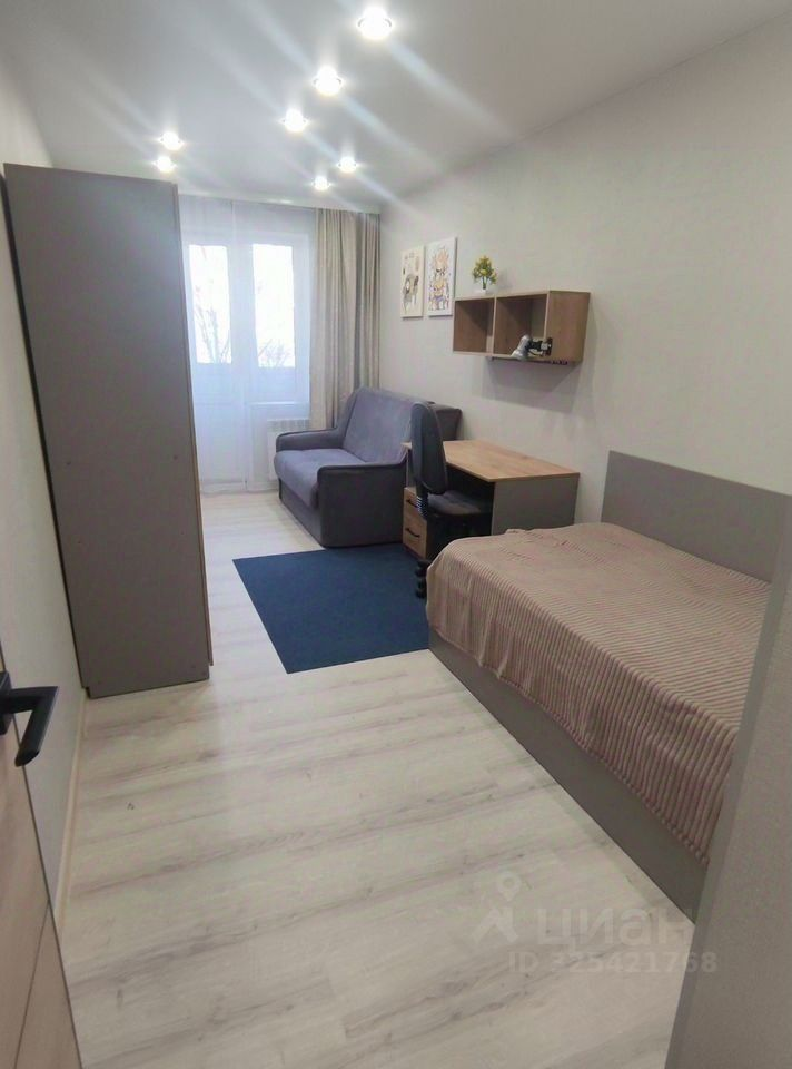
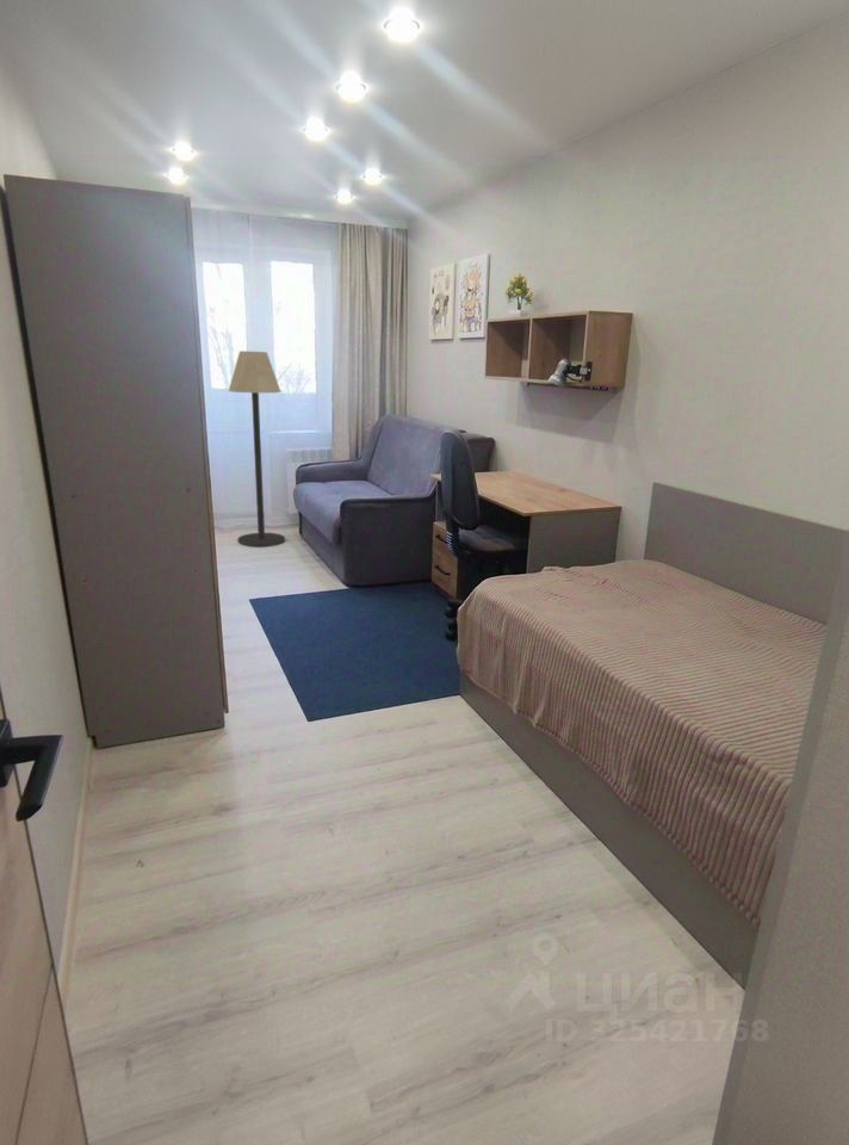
+ floor lamp [228,349,286,547]
